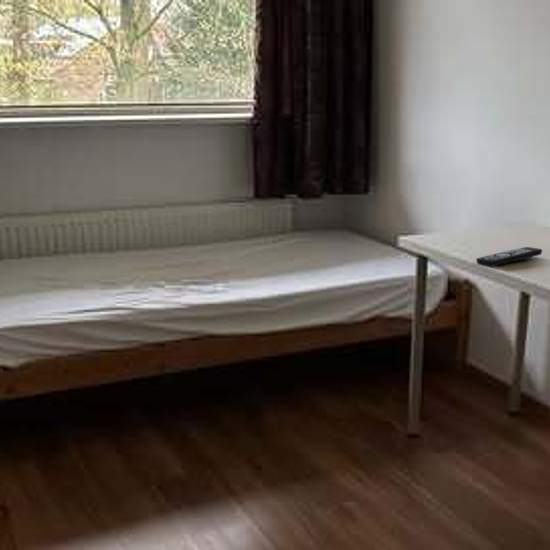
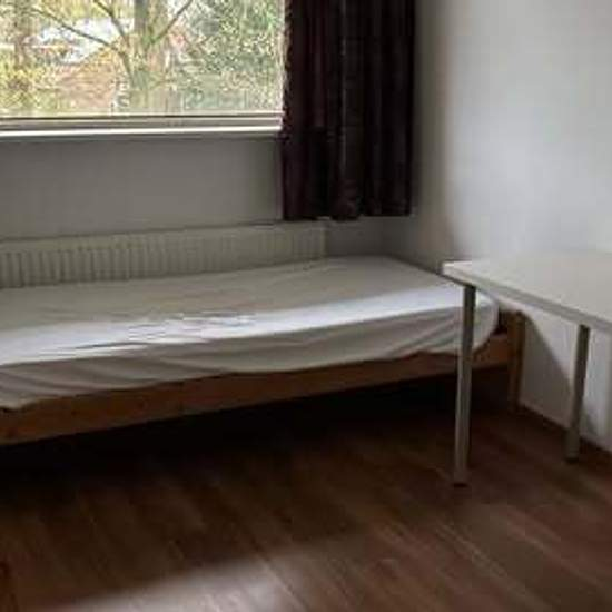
- remote control [475,246,543,268]
